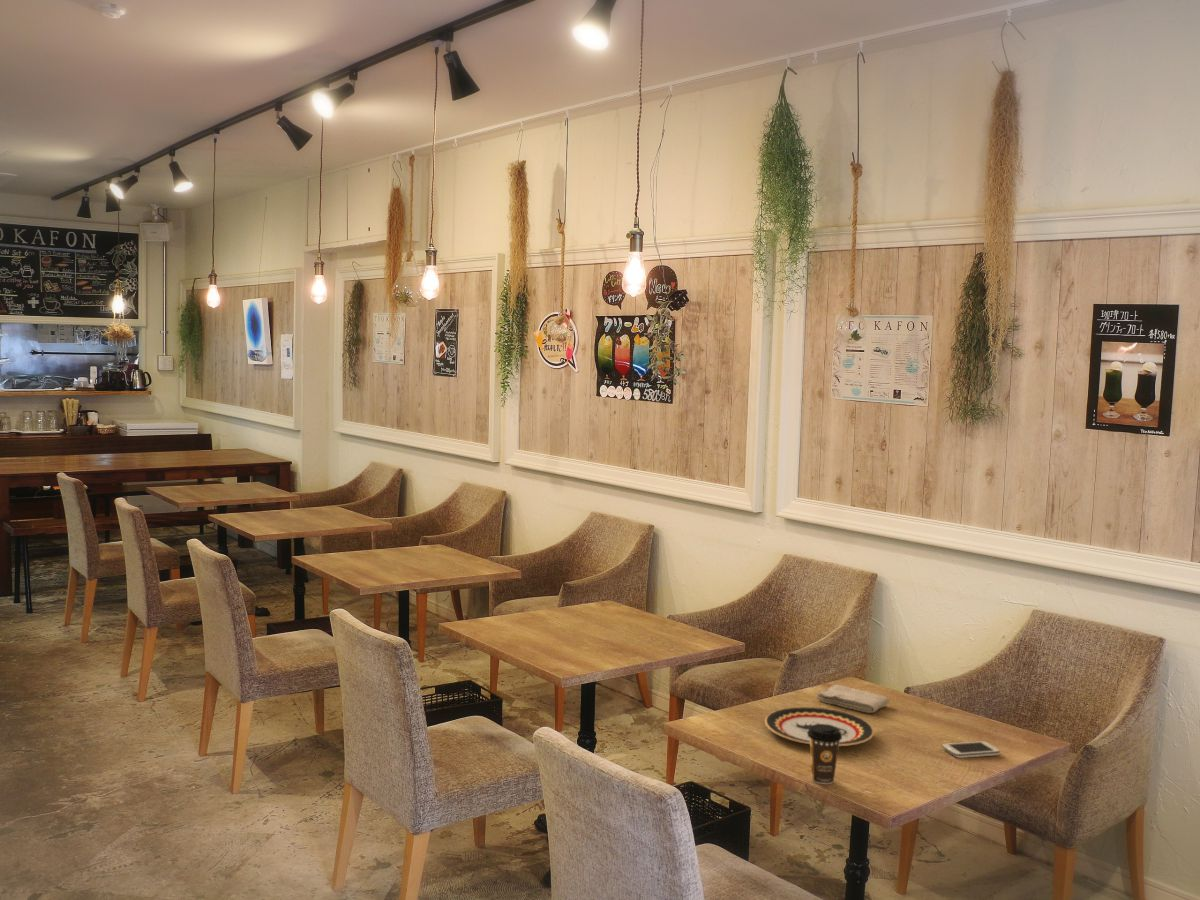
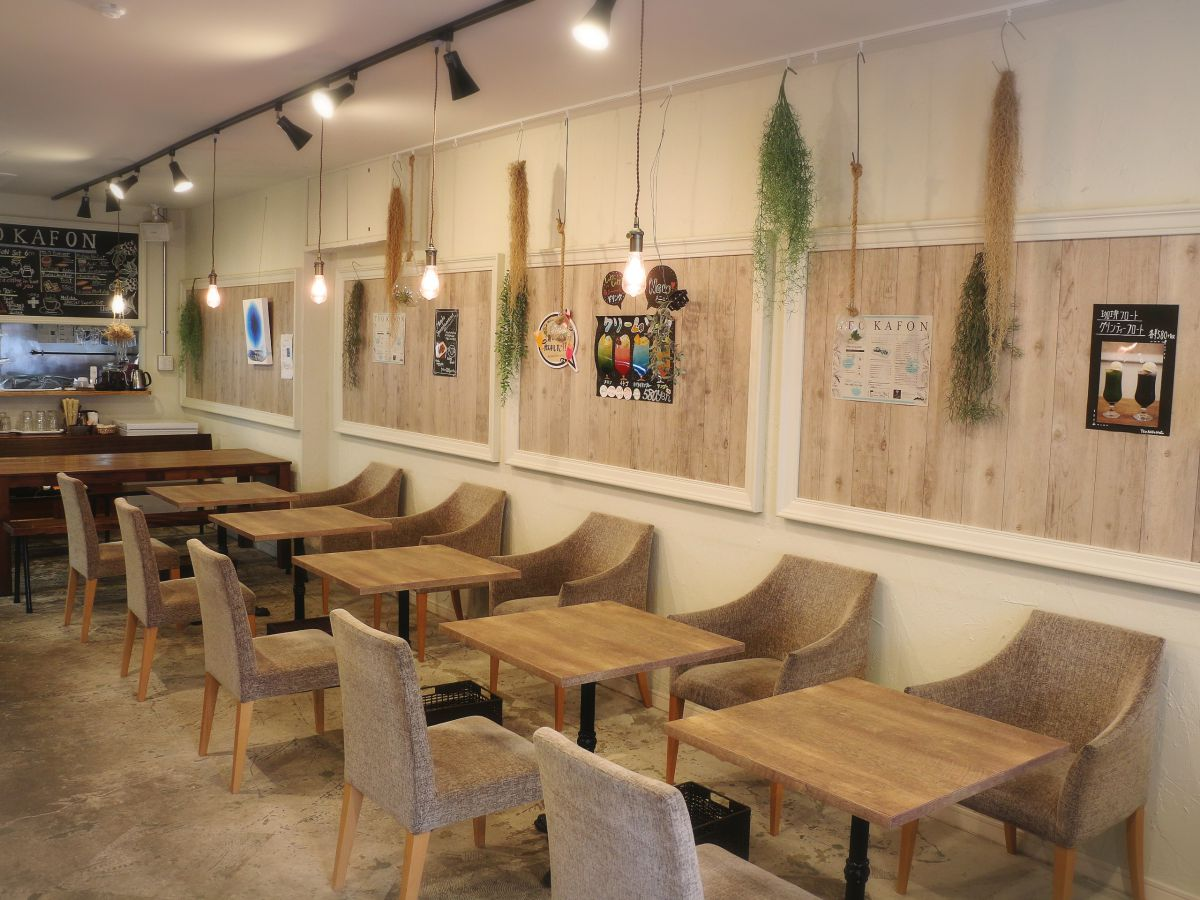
- smartphone [941,740,1001,759]
- coffee cup [807,724,842,785]
- washcloth [816,684,890,714]
- plate [764,706,875,747]
